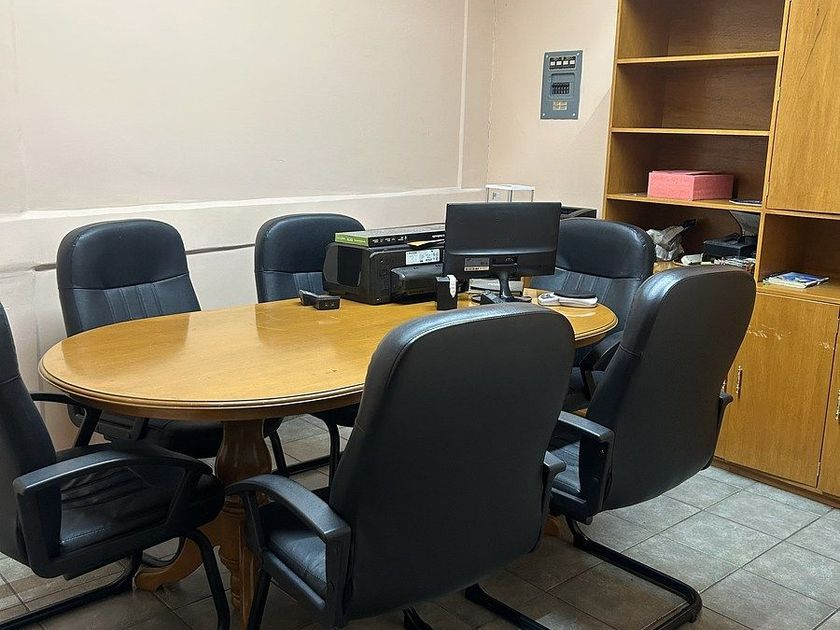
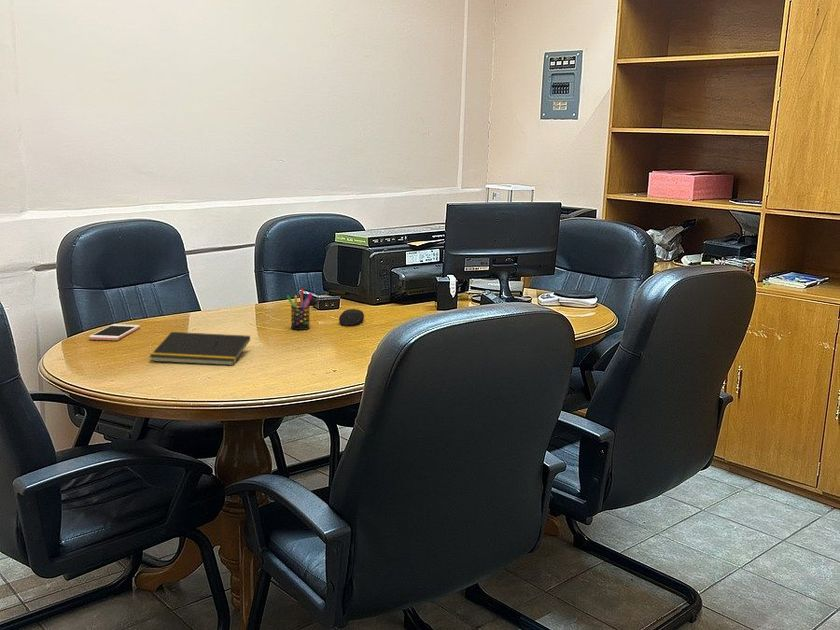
+ computer mouse [338,308,365,327]
+ cell phone [88,323,141,341]
+ notepad [148,331,251,366]
+ pen holder [285,287,314,331]
